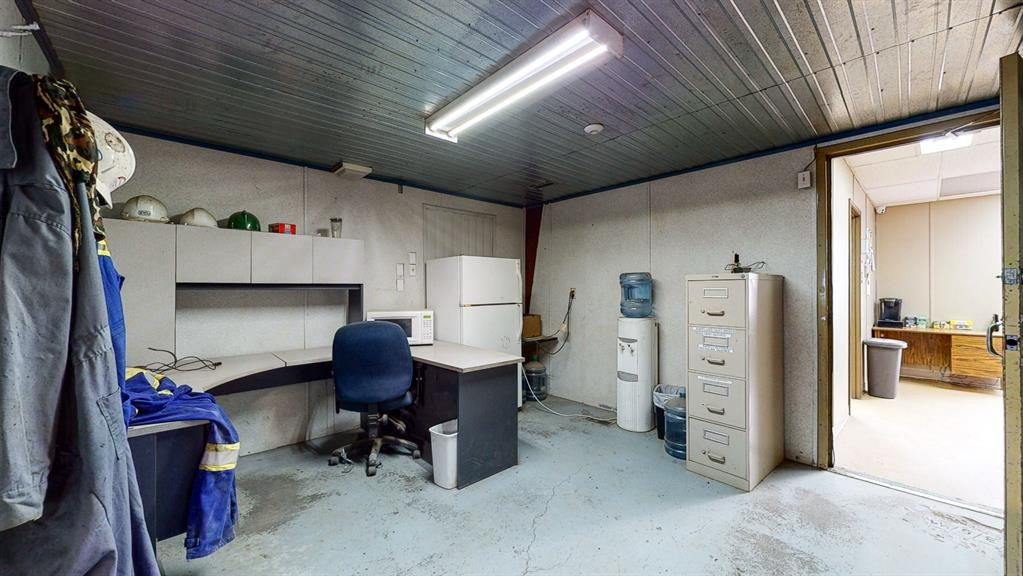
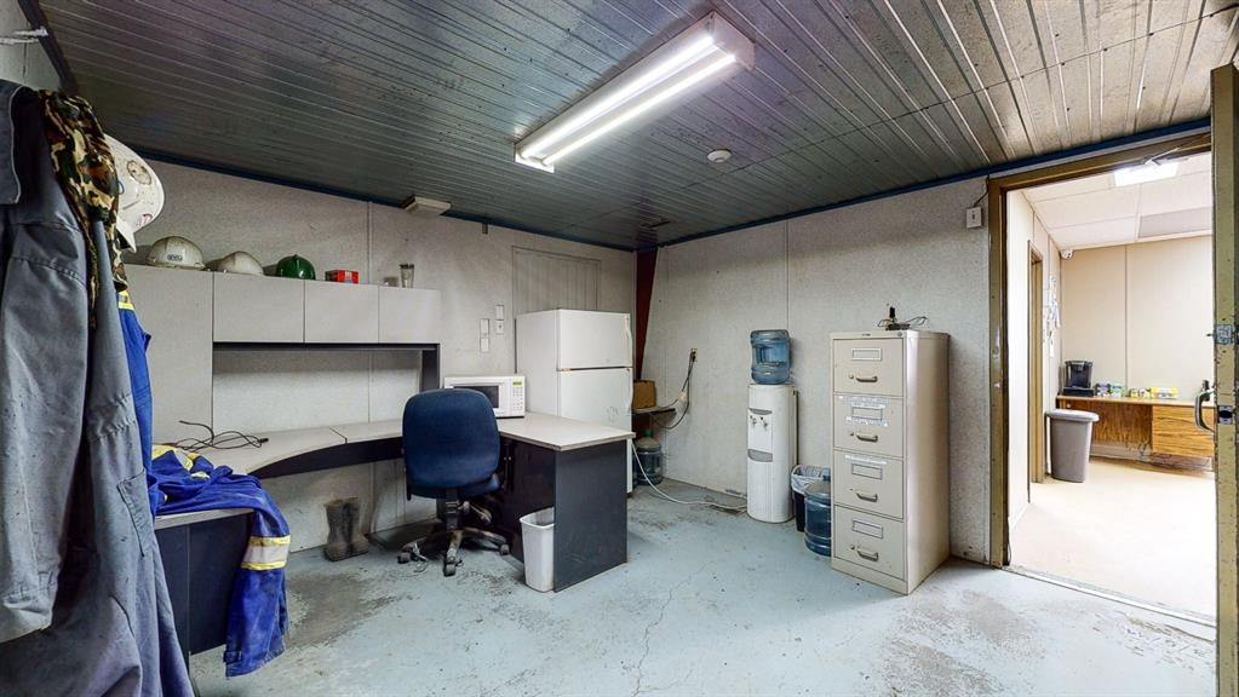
+ boots [322,495,373,561]
